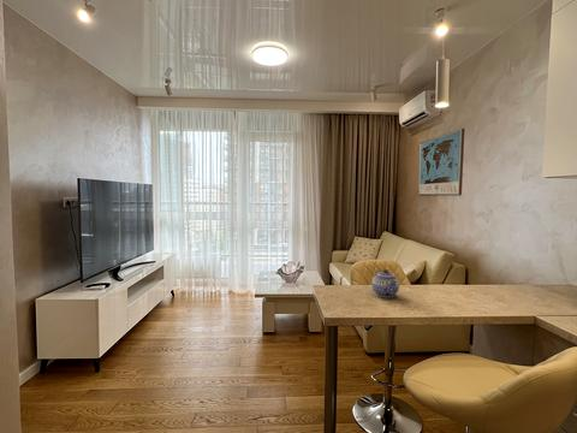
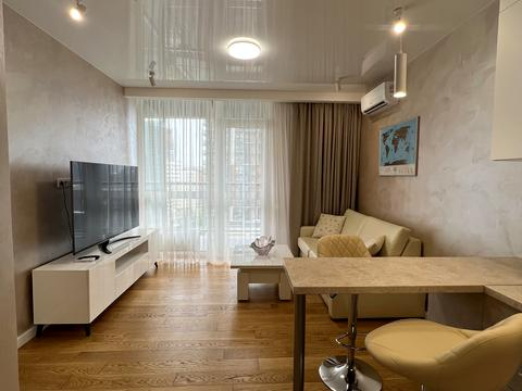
- teapot [371,268,400,298]
